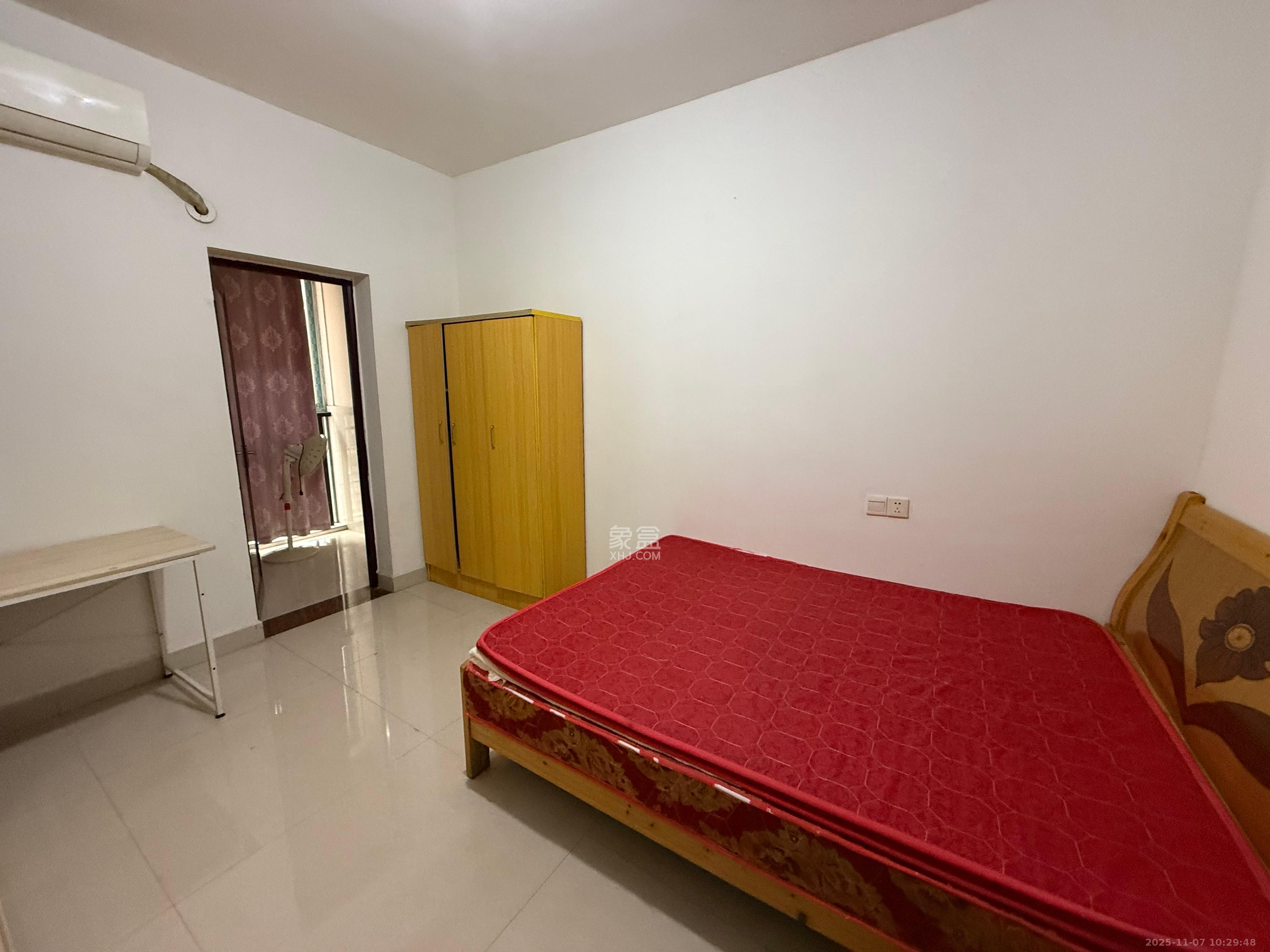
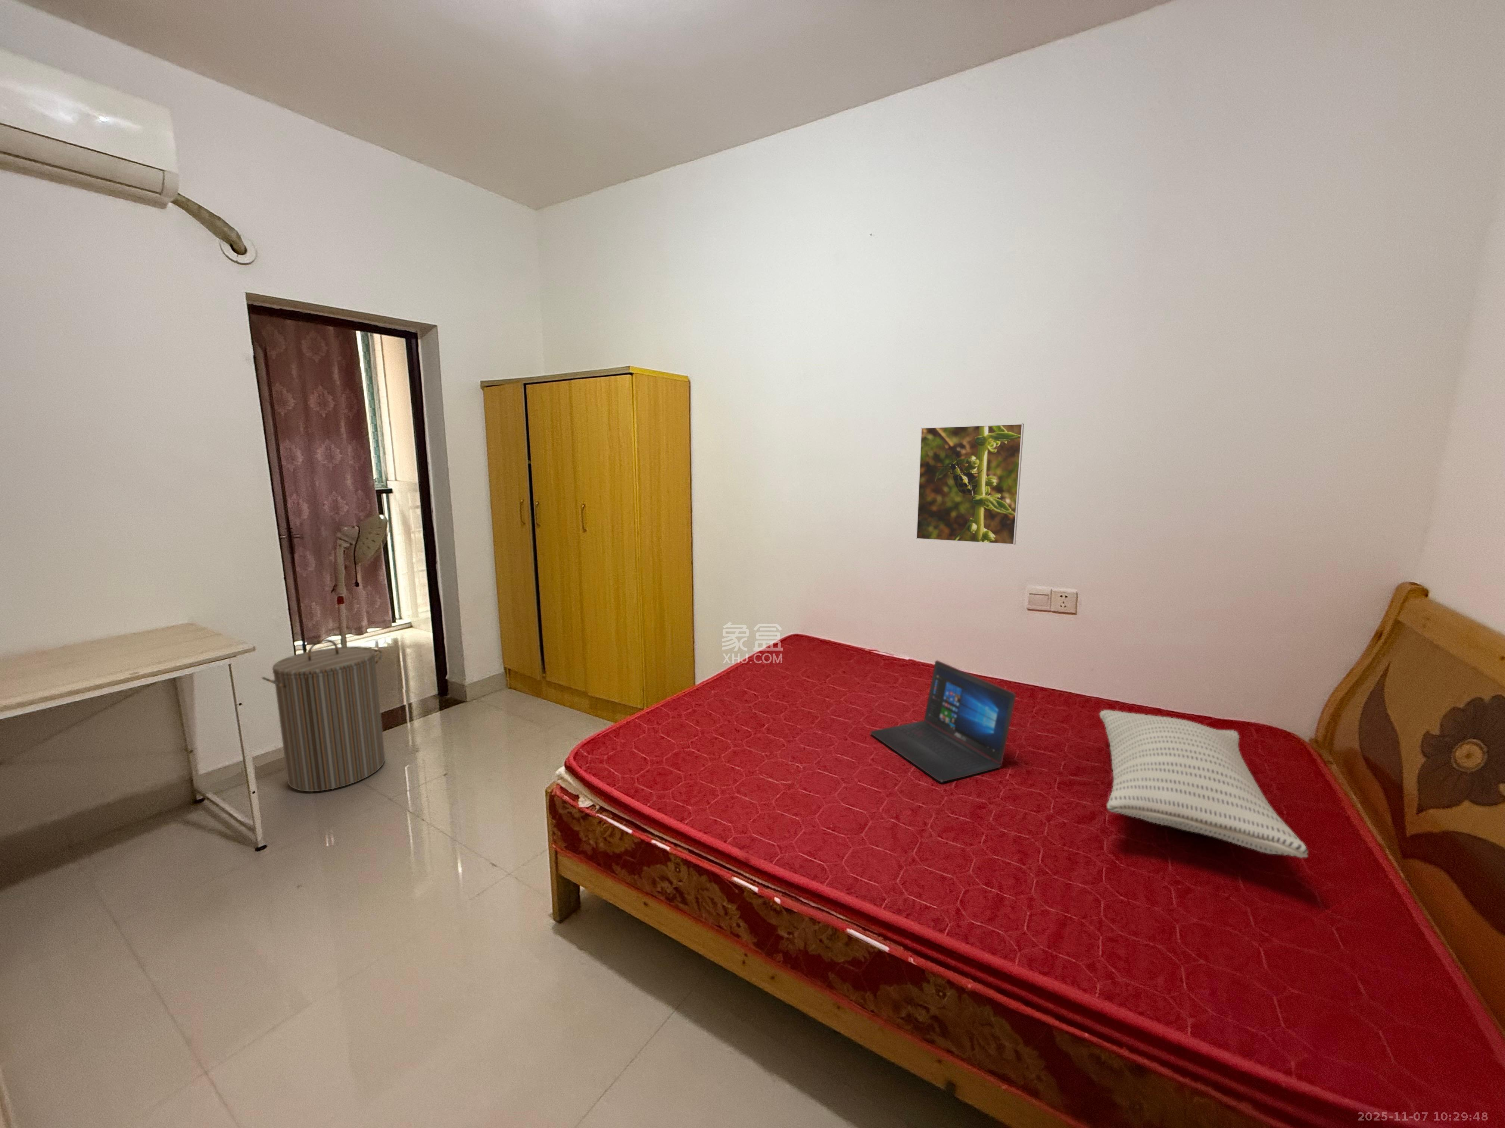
+ pillow [1099,710,1308,858]
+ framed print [916,423,1024,545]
+ laptop [870,660,1017,782]
+ laundry hamper [261,639,385,791]
